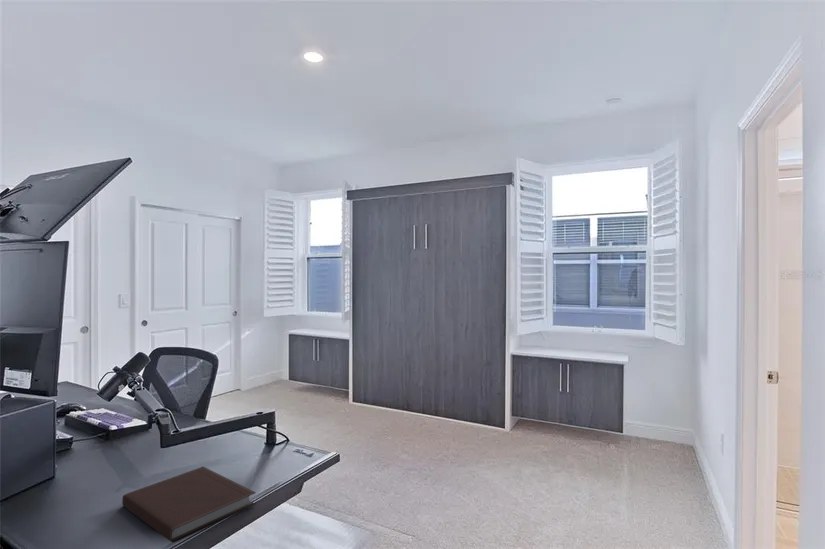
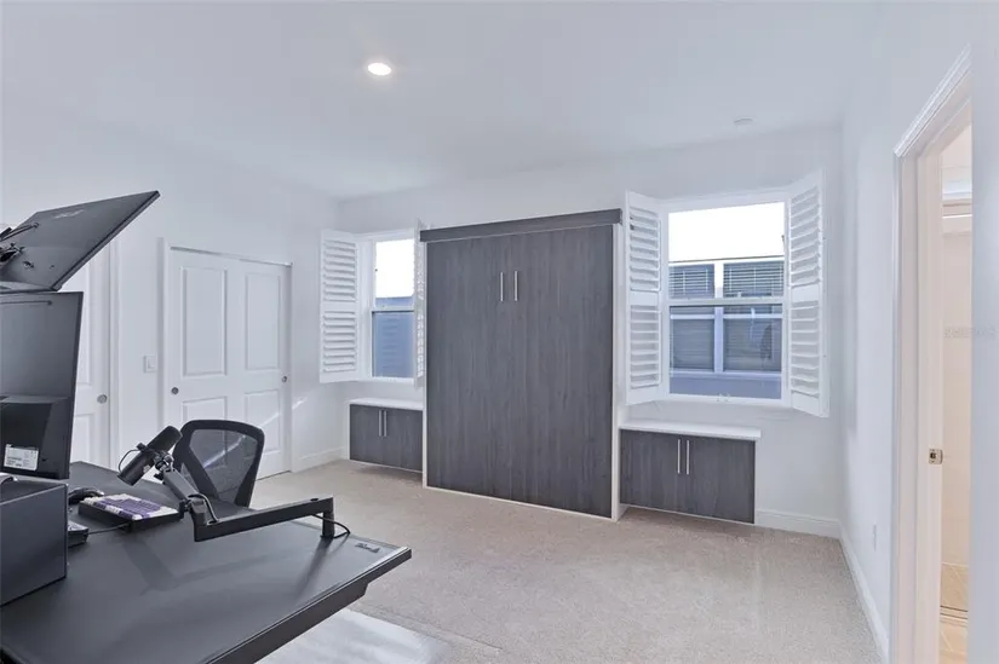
- notebook [121,466,257,543]
